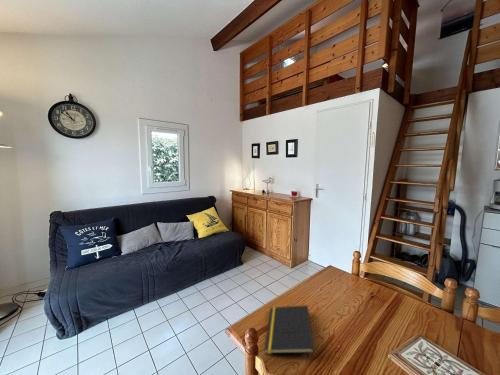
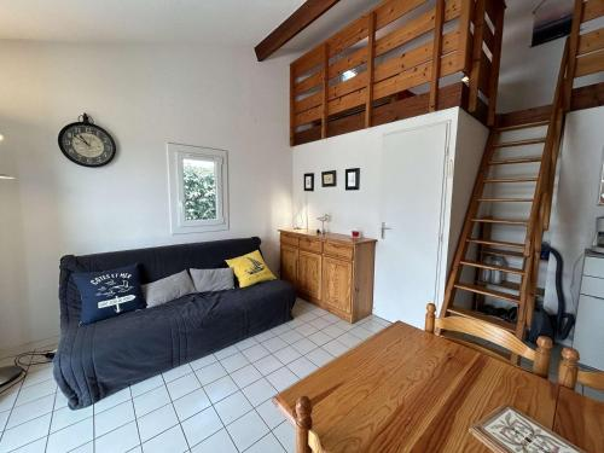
- notepad [263,304,315,355]
